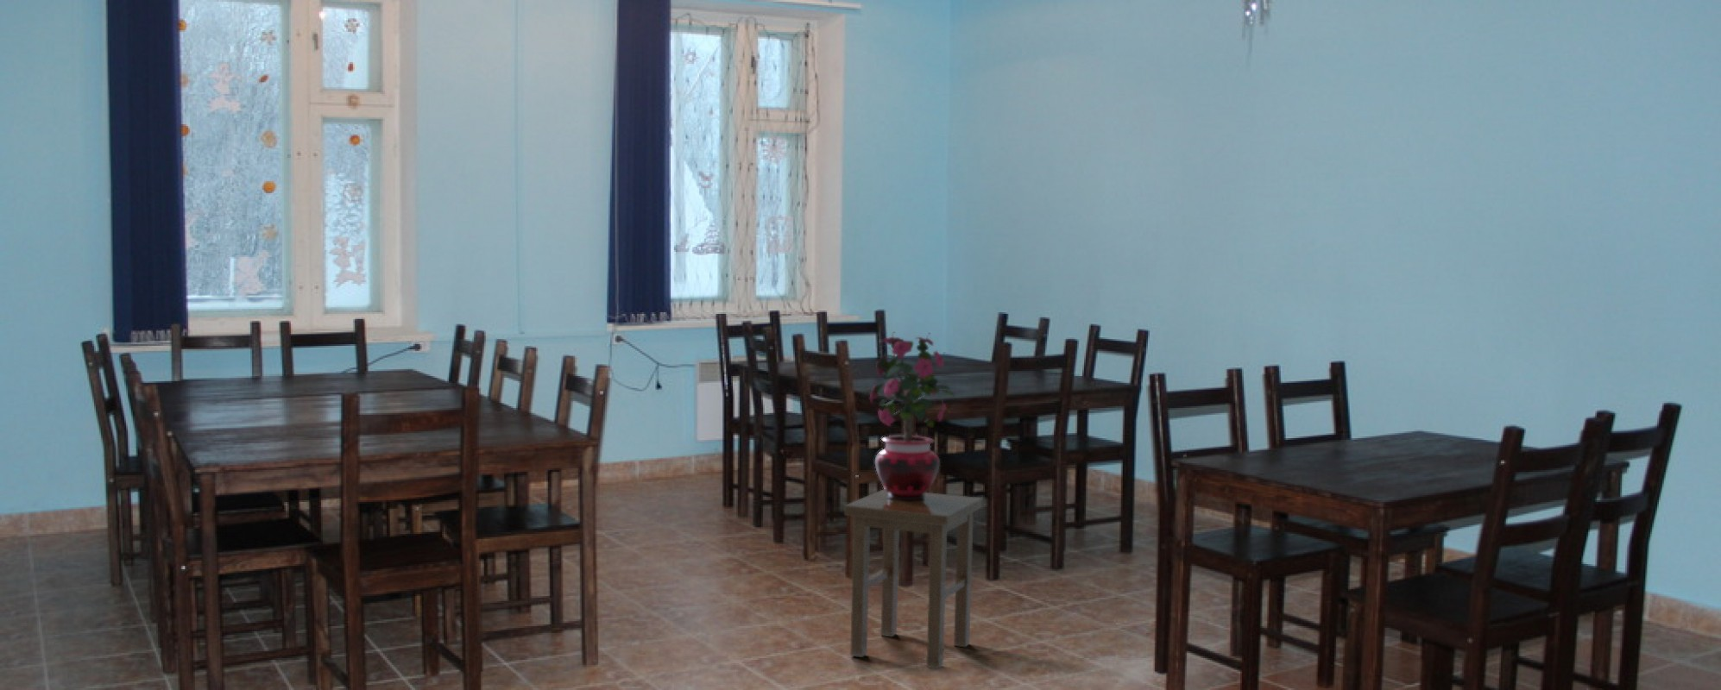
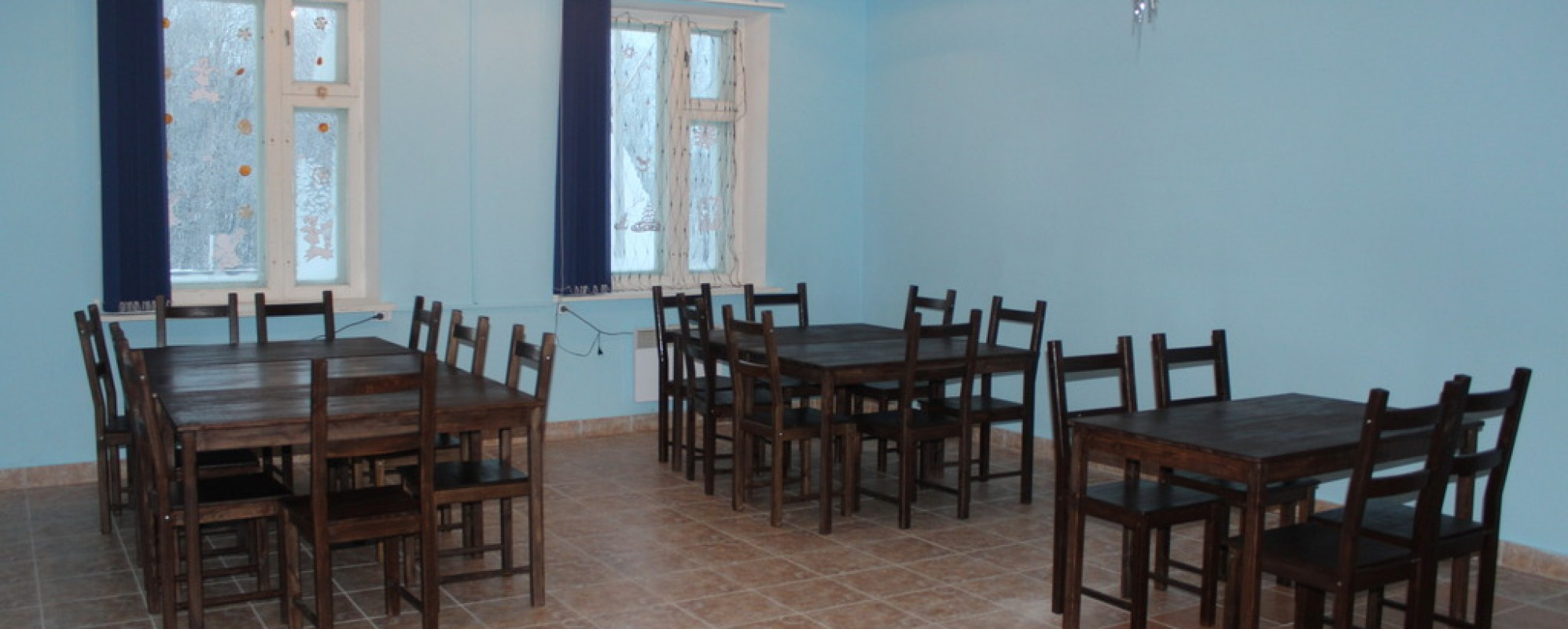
- stool [843,488,983,669]
- potted flower [867,332,955,500]
